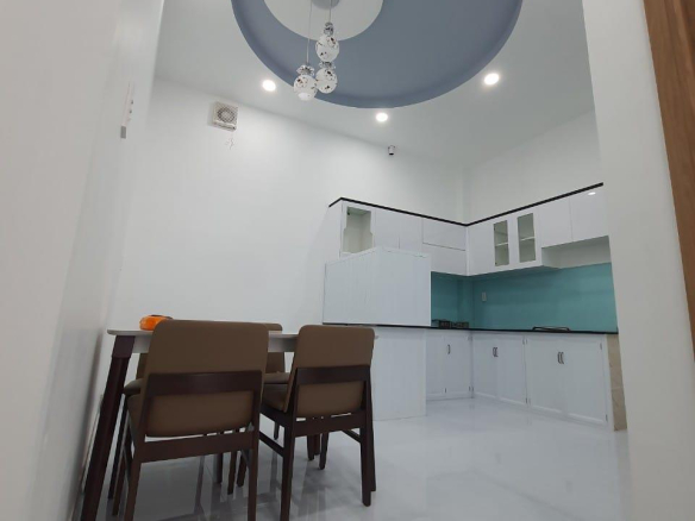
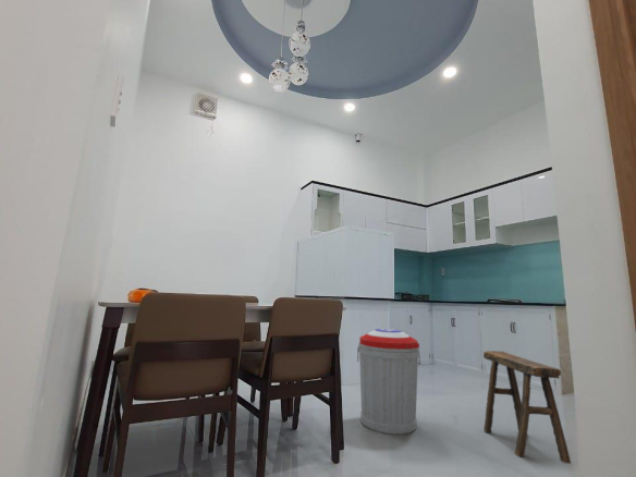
+ trash can [356,328,421,436]
+ stool [482,350,572,465]
